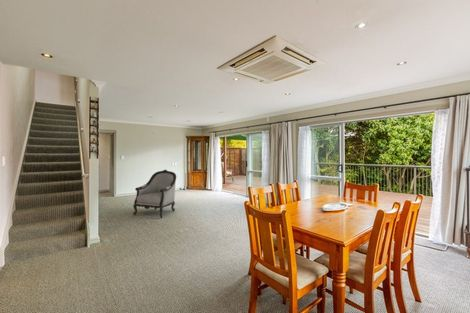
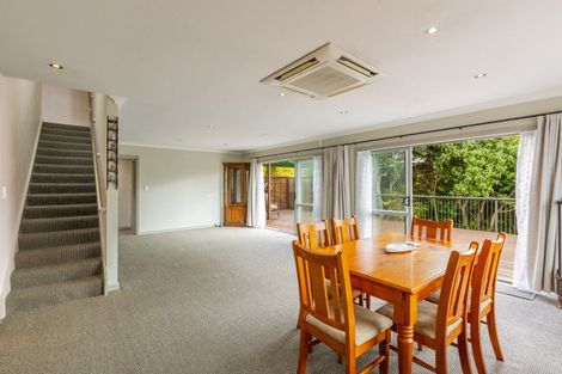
- armchair [132,169,177,219]
